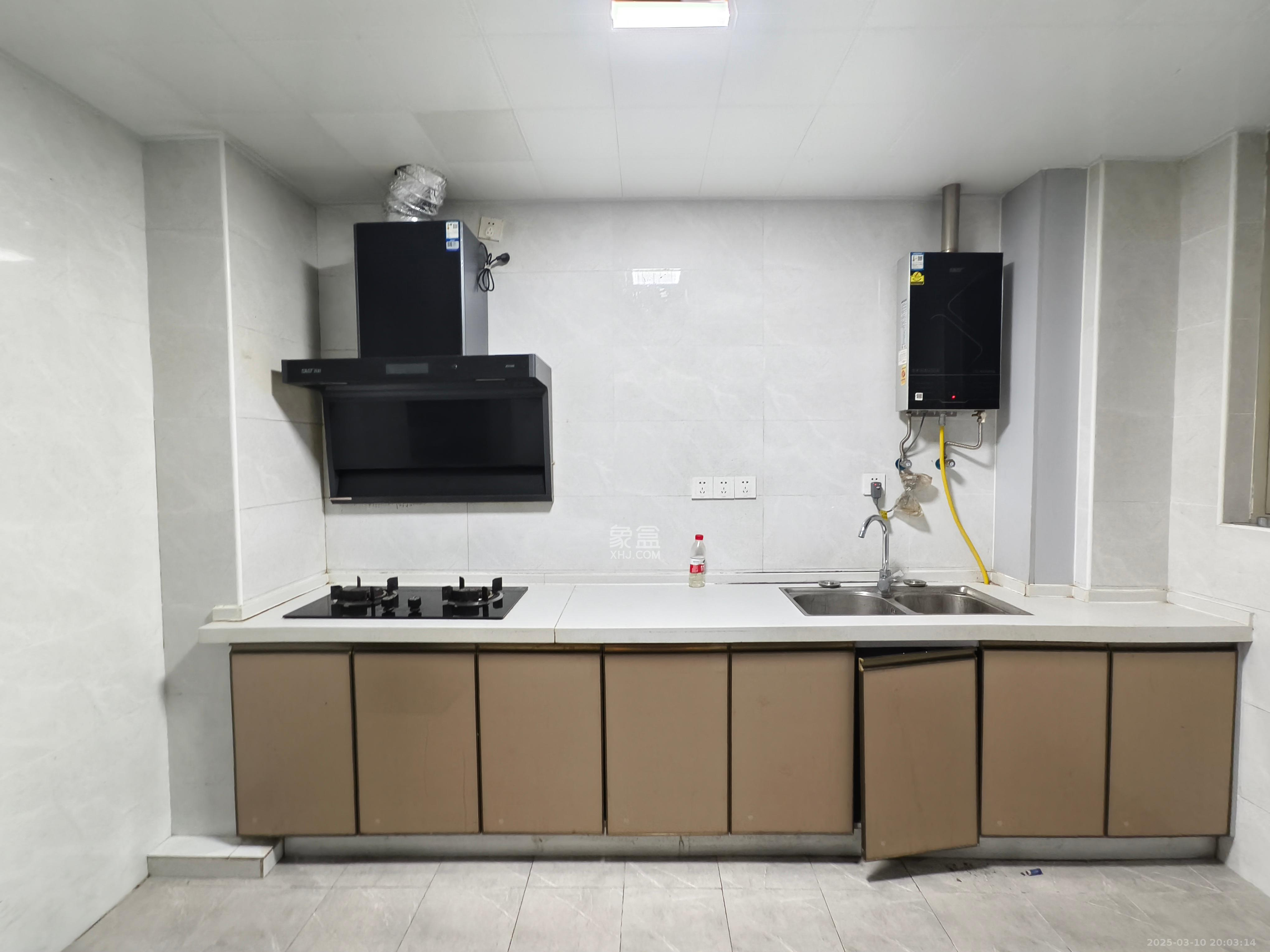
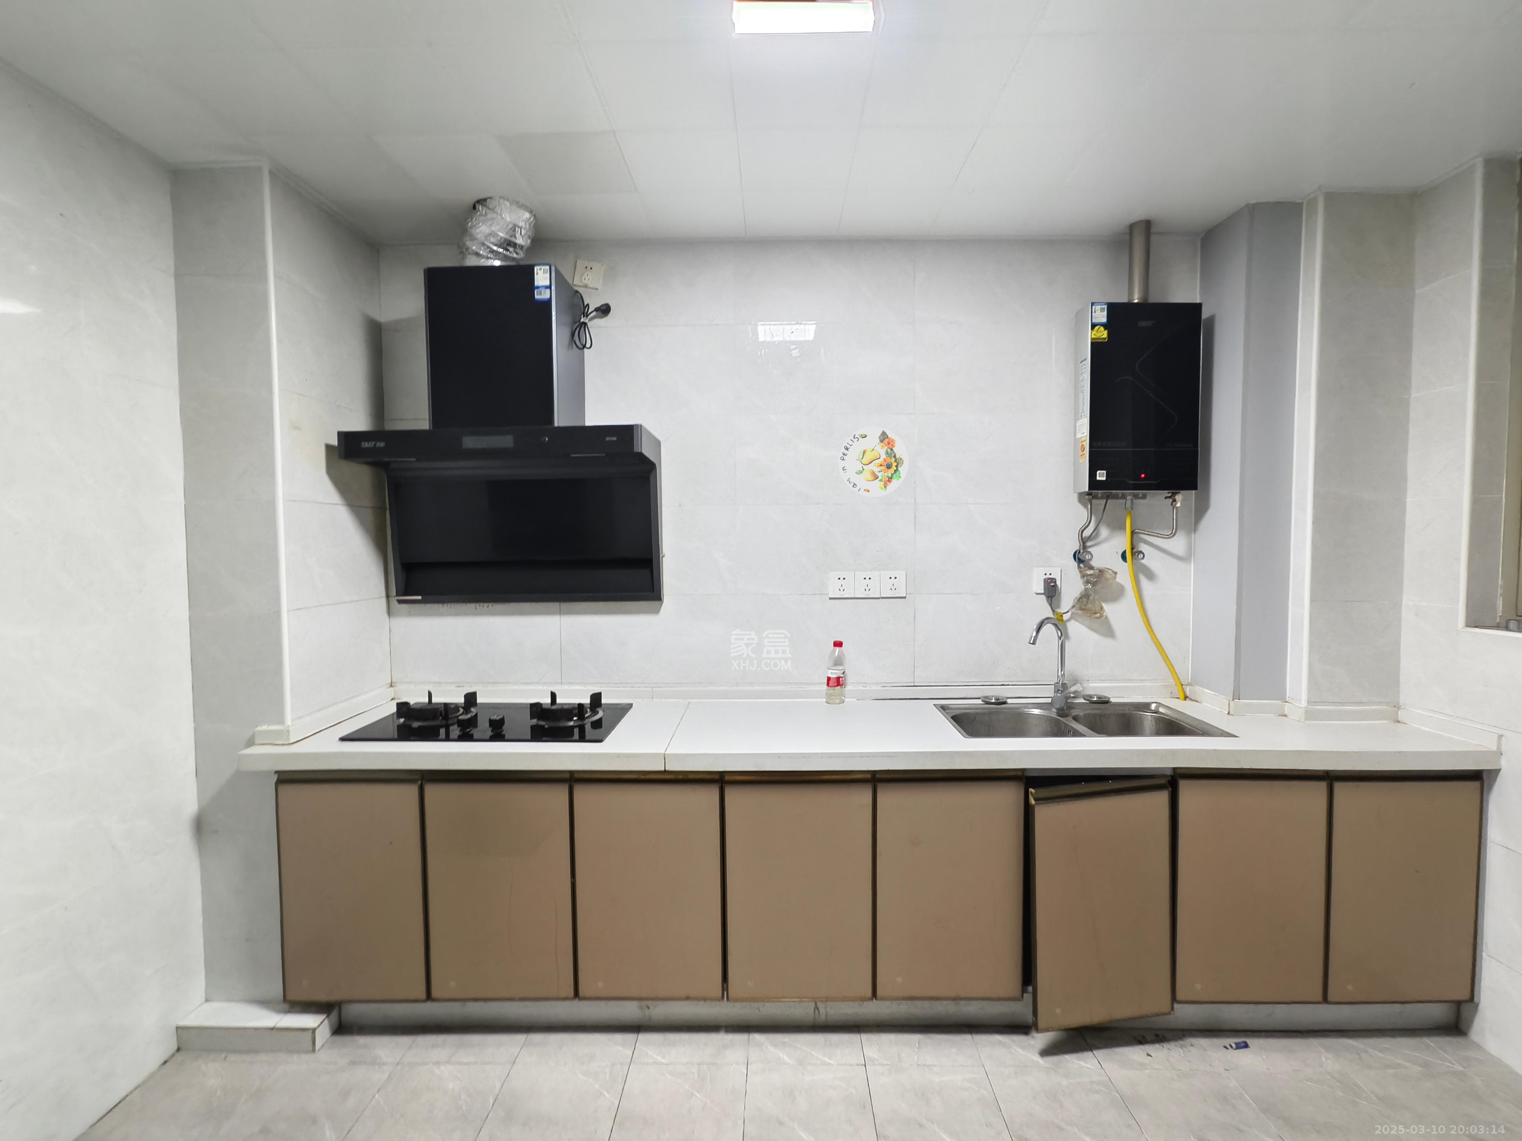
+ decorative plate [838,427,908,497]
